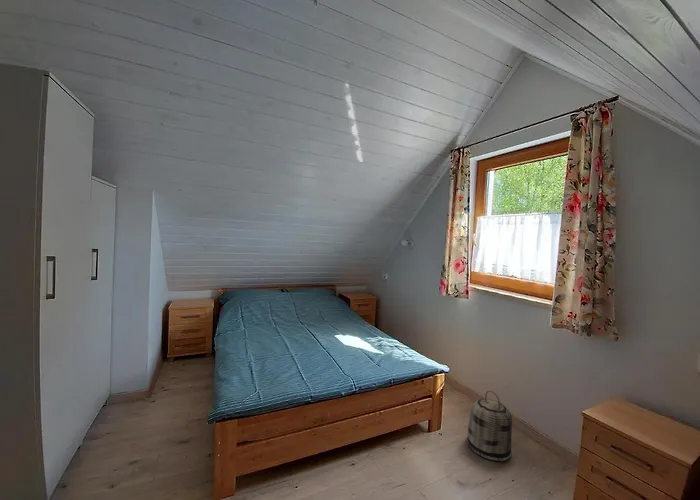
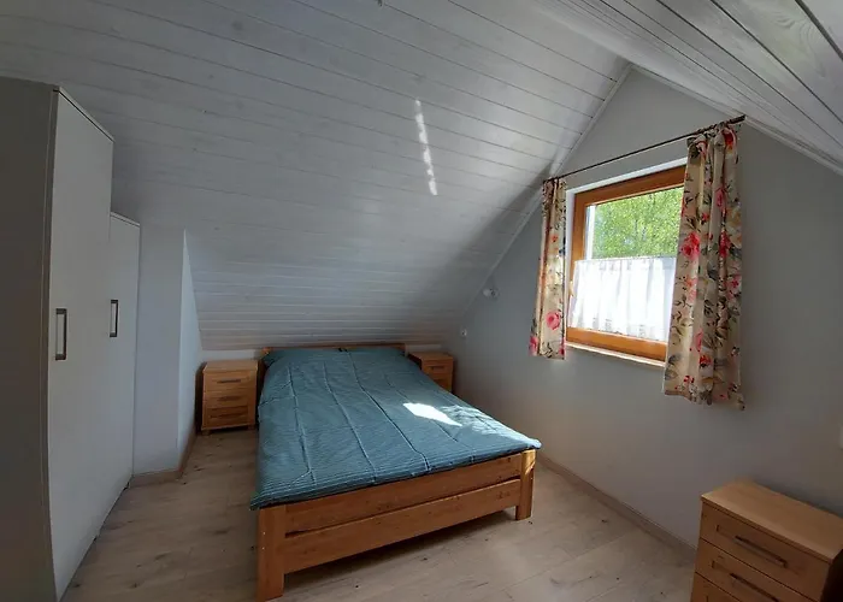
- basket [466,390,513,462]
